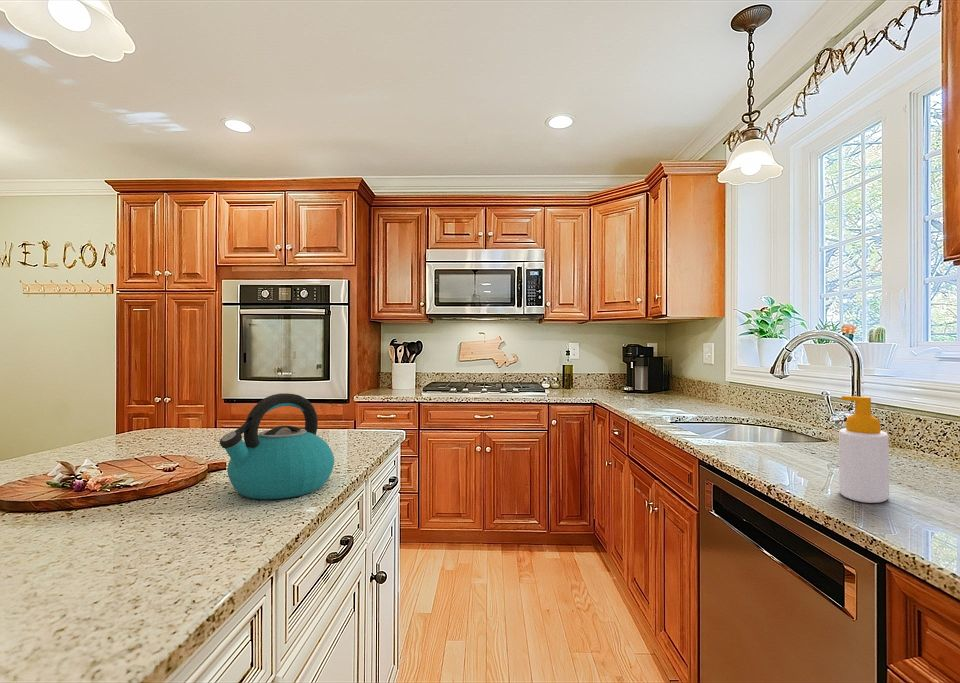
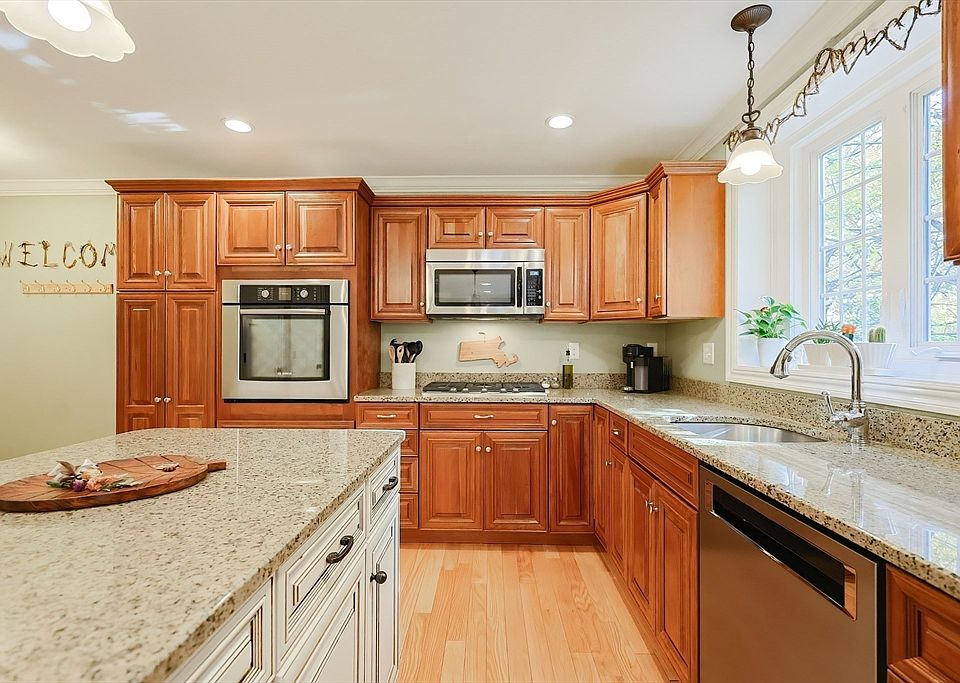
- soap bottle [838,395,890,504]
- kettle [219,392,335,500]
